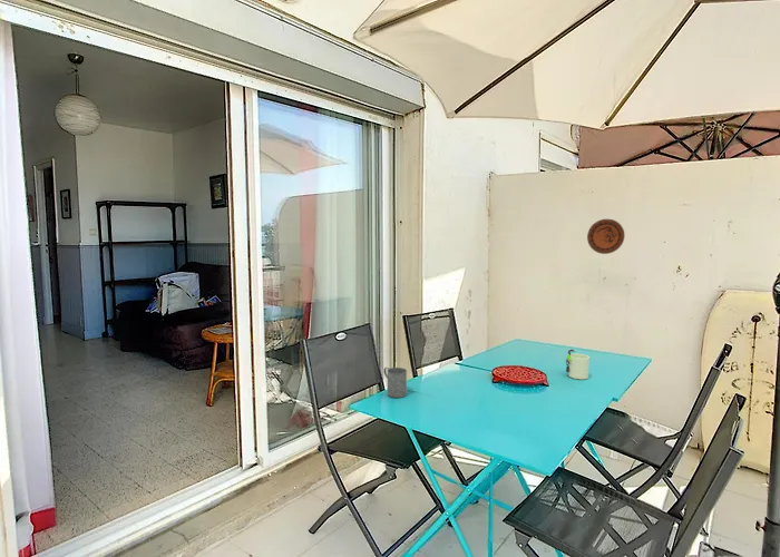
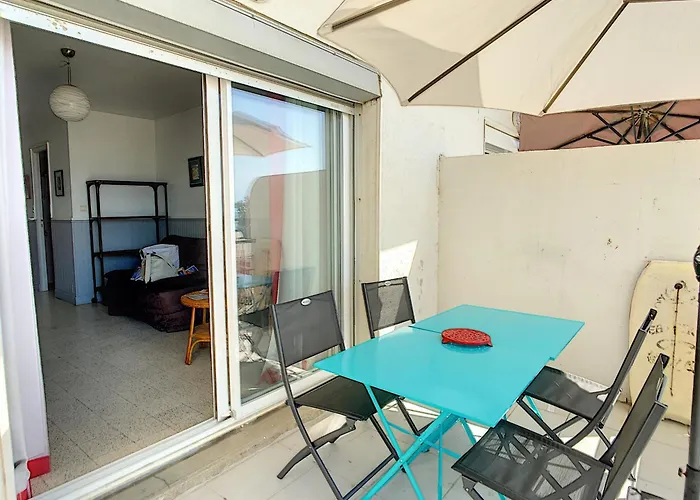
- decorative plate [586,218,625,255]
- mug [383,367,408,399]
- mug [565,349,591,381]
